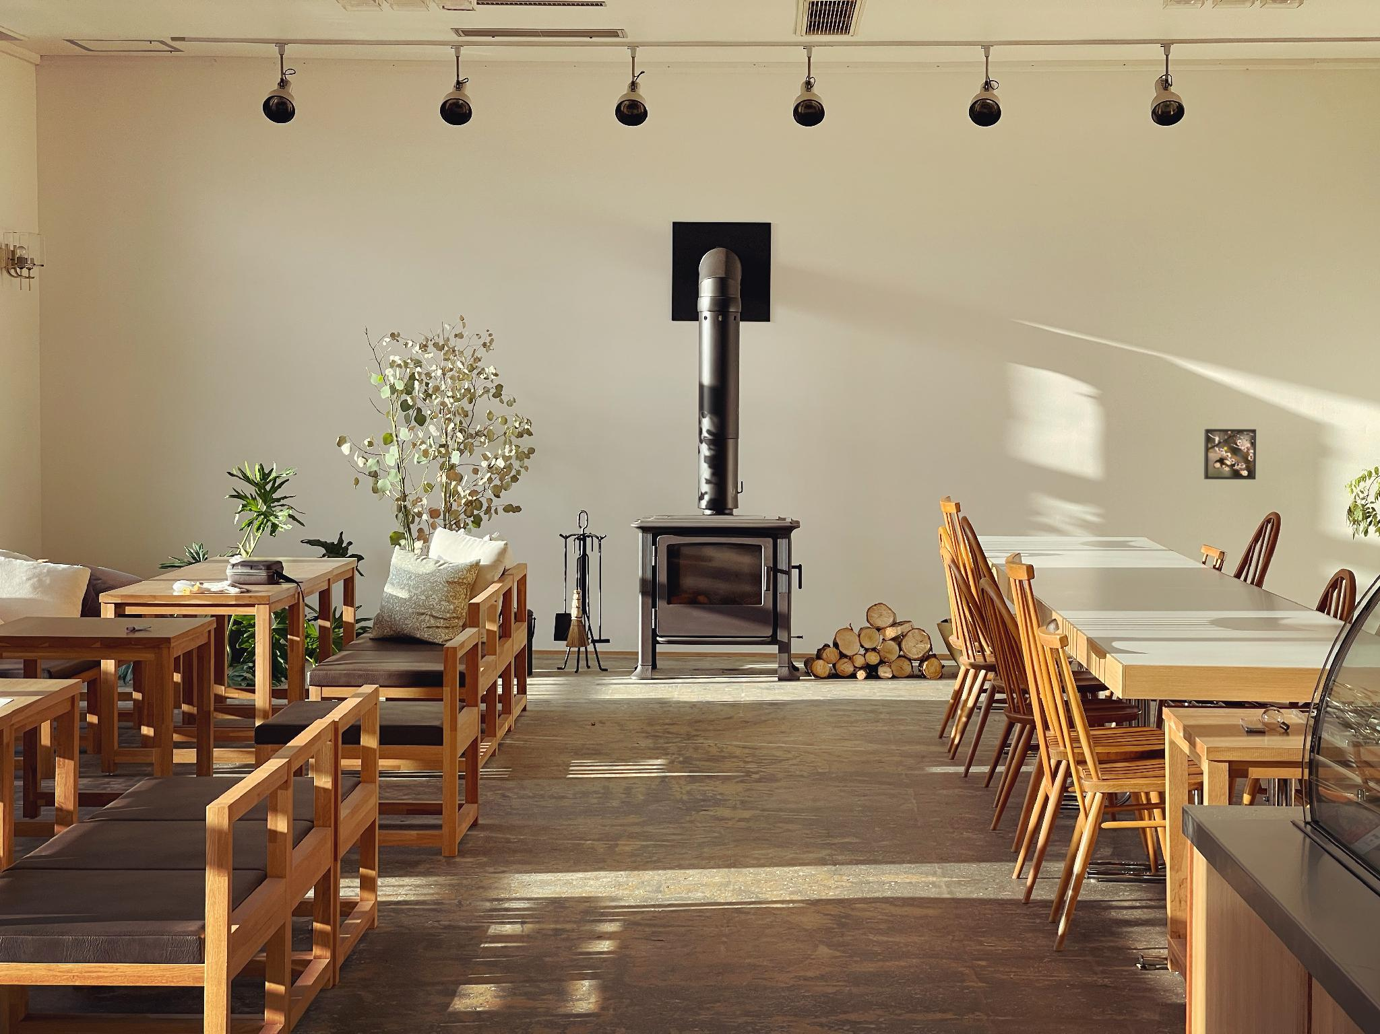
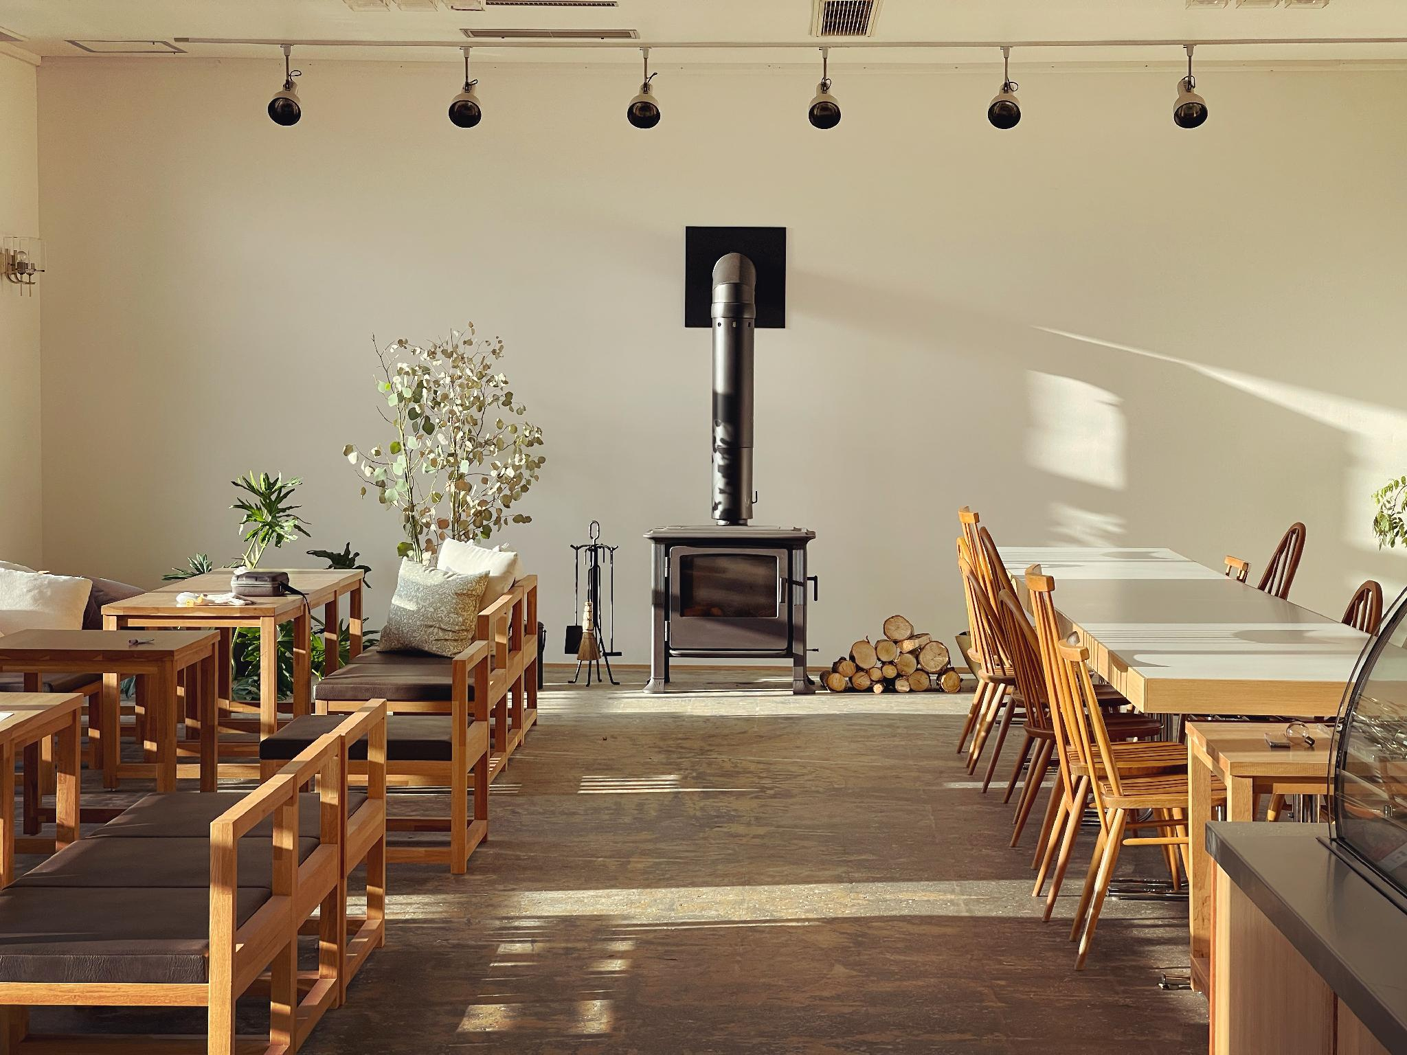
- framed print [1204,428,1257,480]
